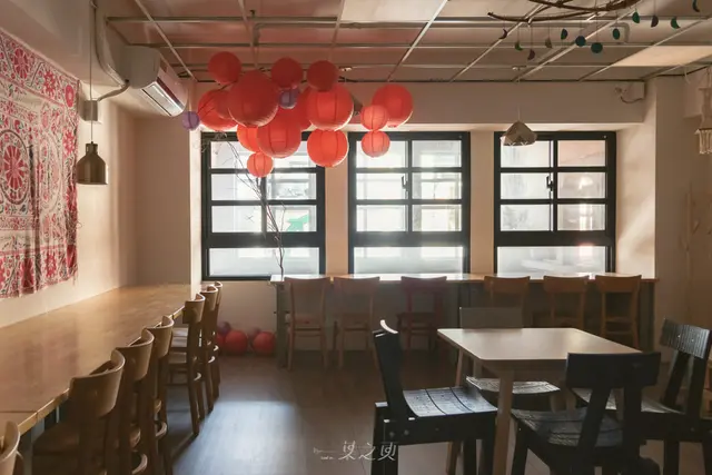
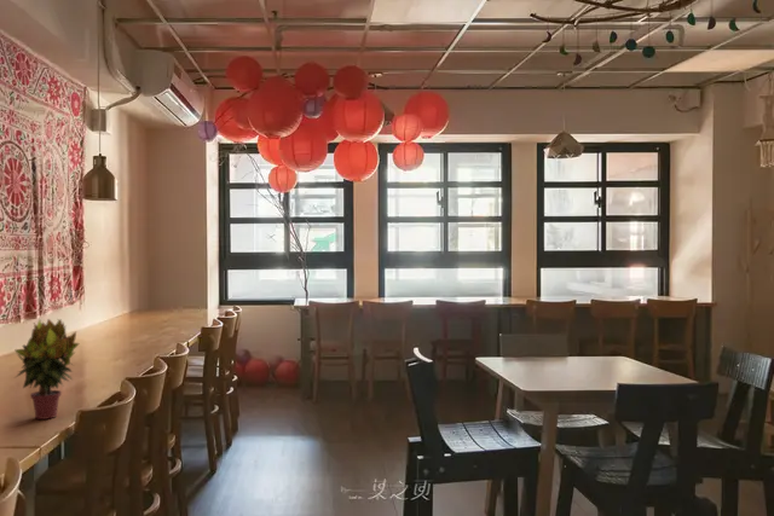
+ potted plant [13,317,80,421]
